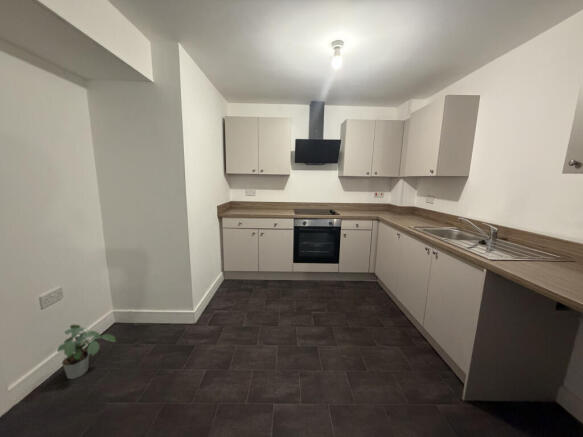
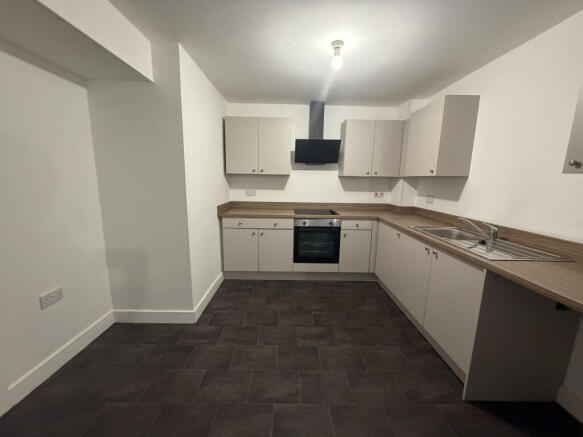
- potted plant [56,324,117,380]
